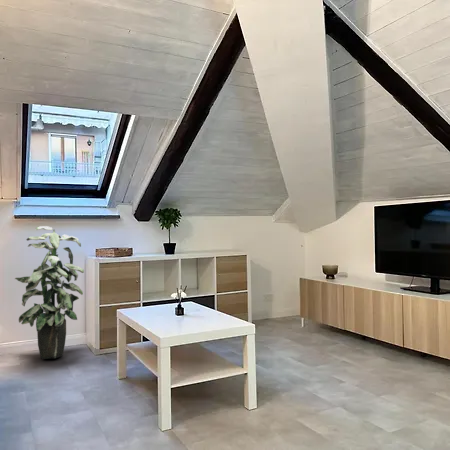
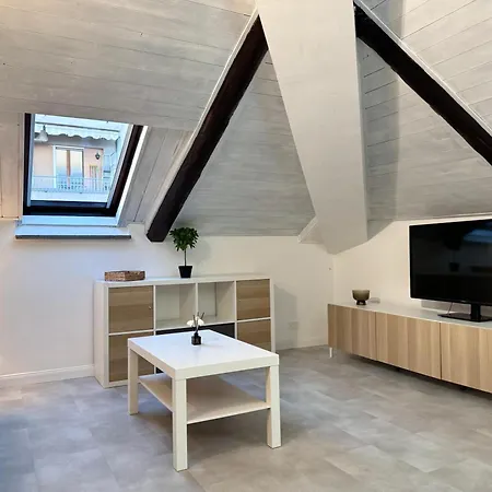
- indoor plant [14,225,85,360]
